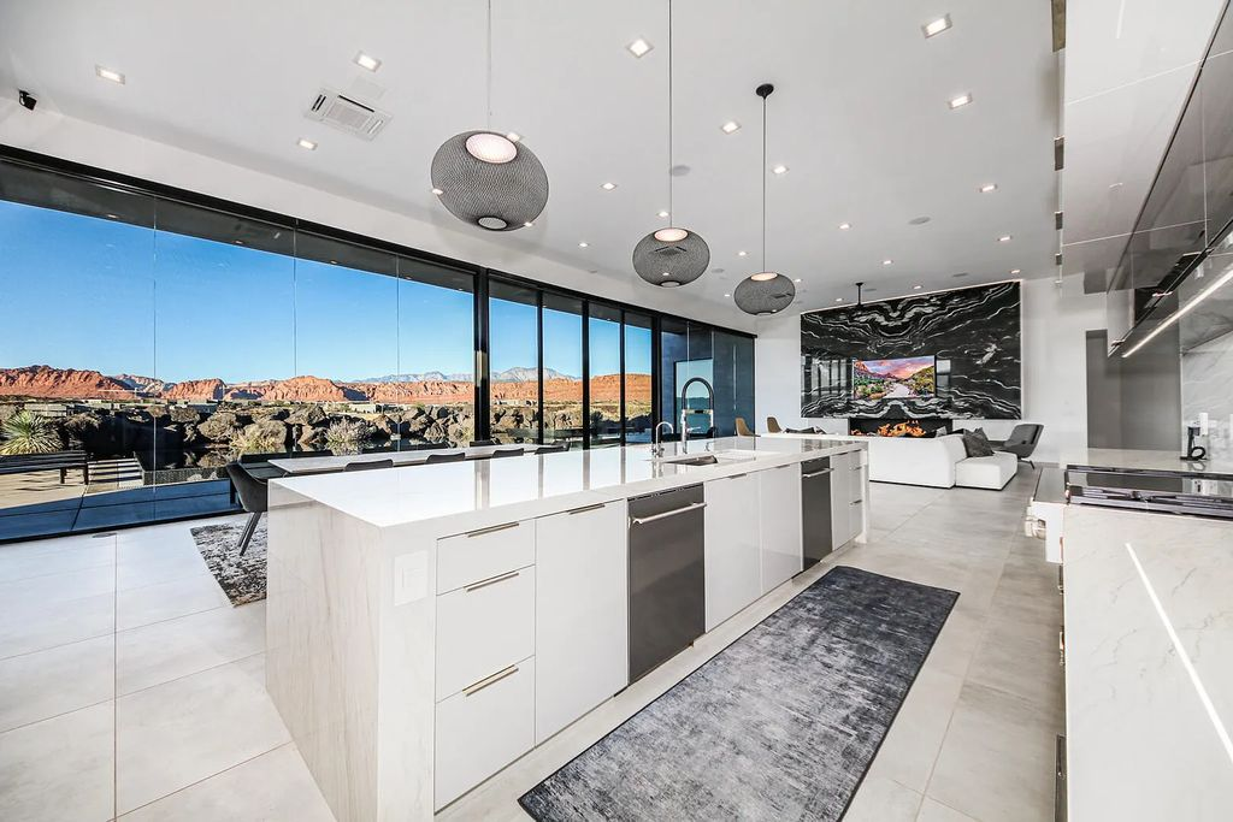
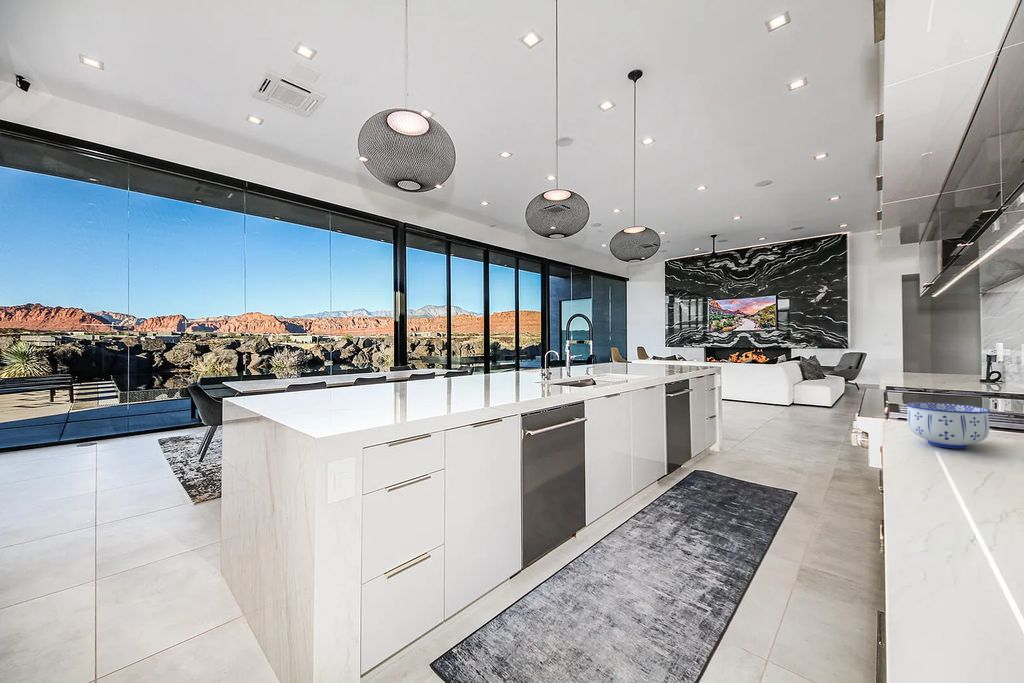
+ bowl [905,401,991,450]
